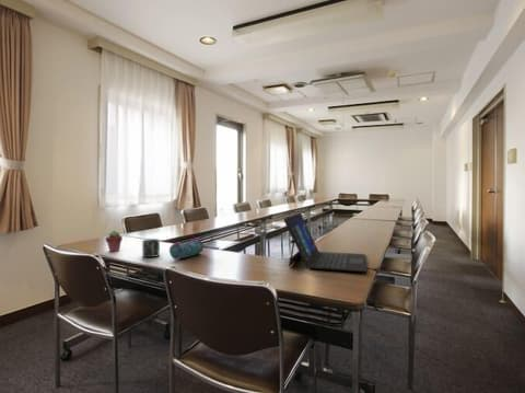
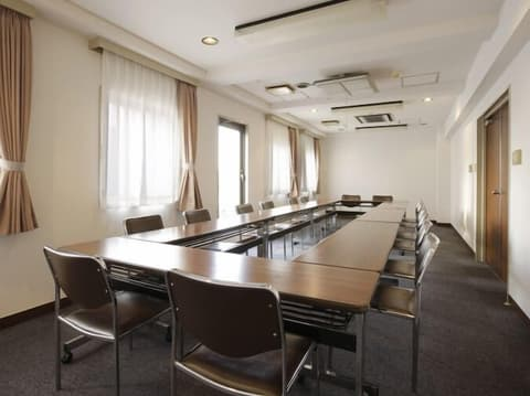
- pencil case [168,236,205,261]
- potted succulent [104,230,124,253]
- cup [141,238,161,258]
- laptop [282,212,368,273]
